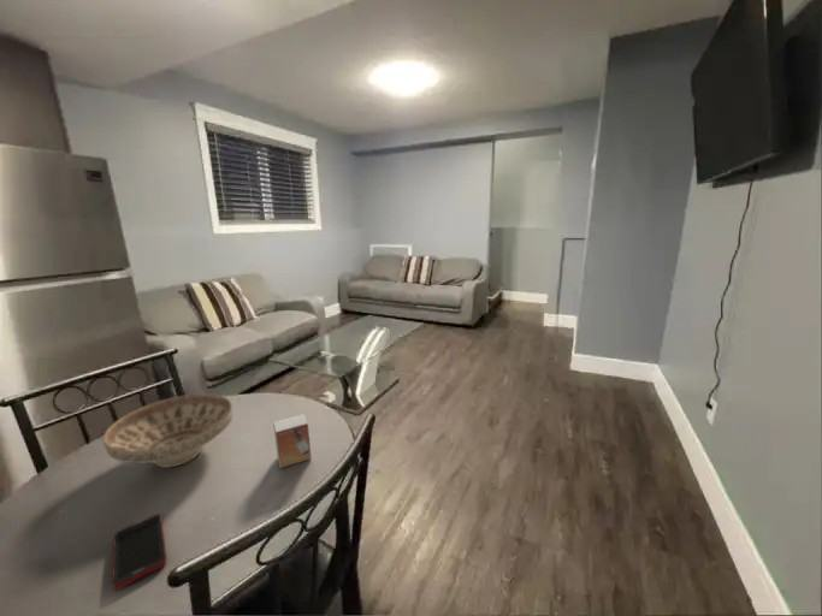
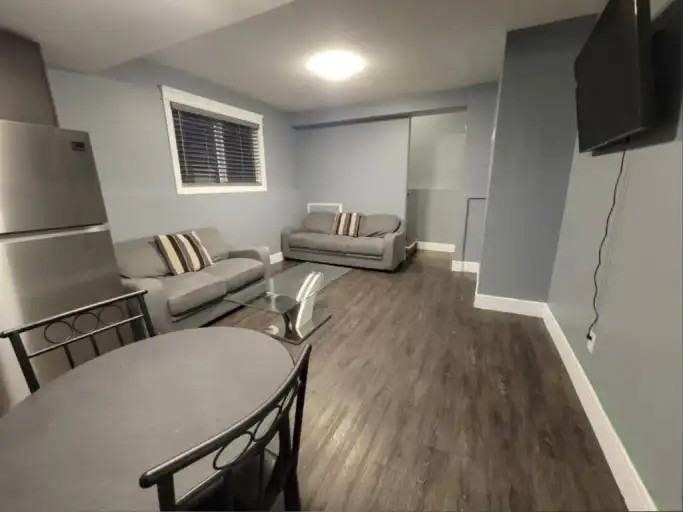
- decorative bowl [102,392,233,469]
- cell phone [111,513,167,591]
- small box [272,413,313,469]
